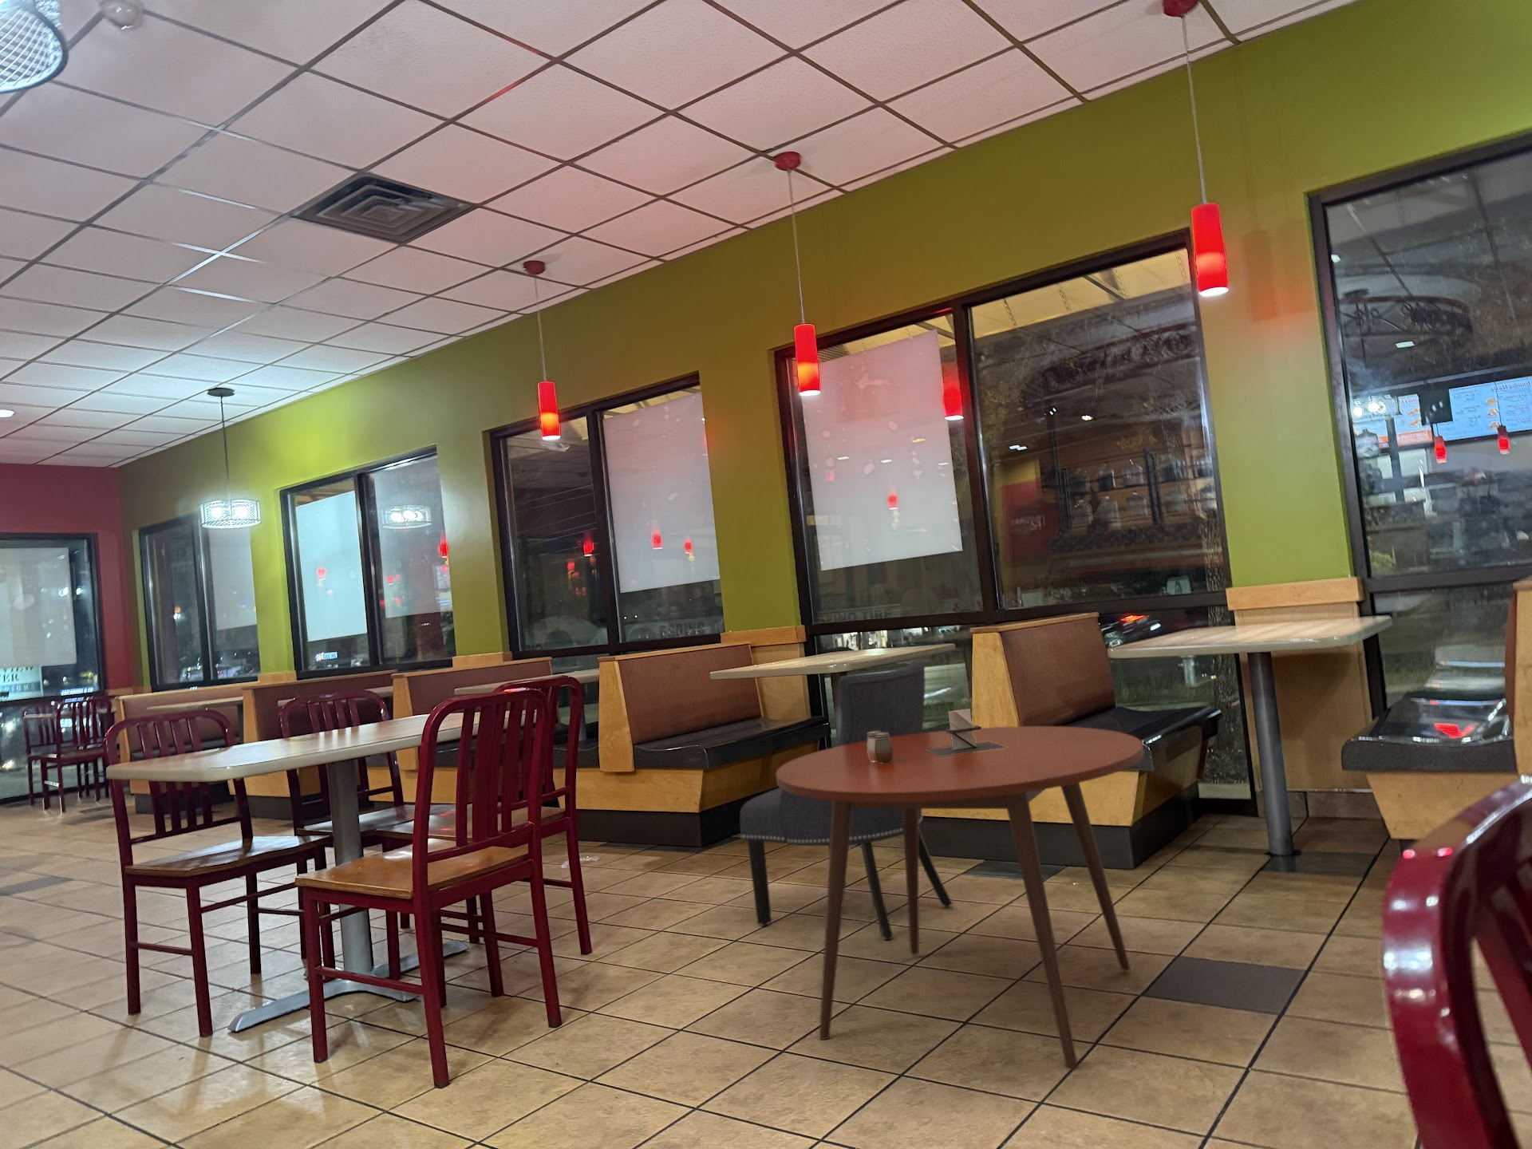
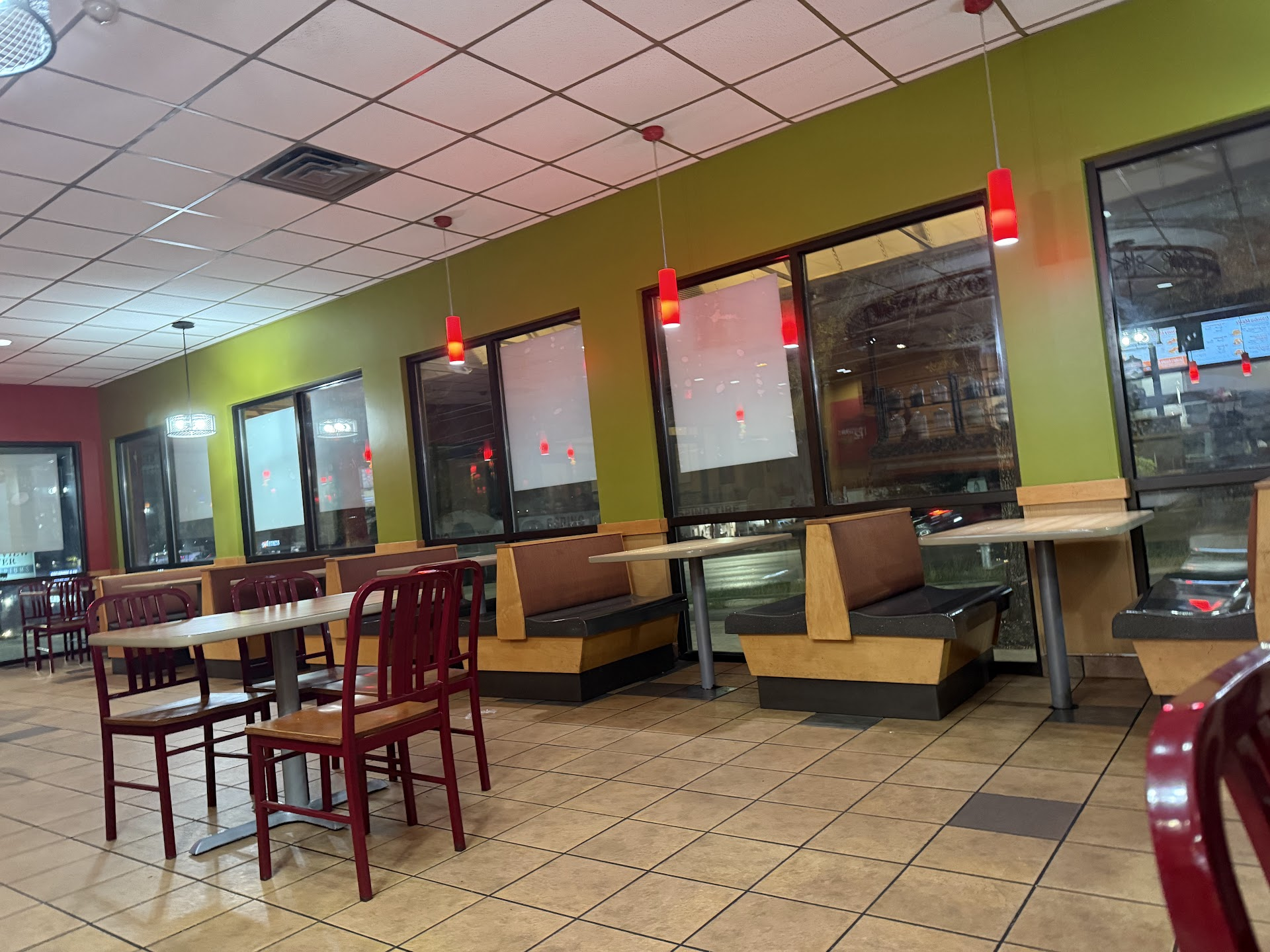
- dining table [774,725,1145,1071]
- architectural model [925,707,1005,757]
- chair [739,660,953,941]
- salt and pepper shaker [866,731,893,764]
